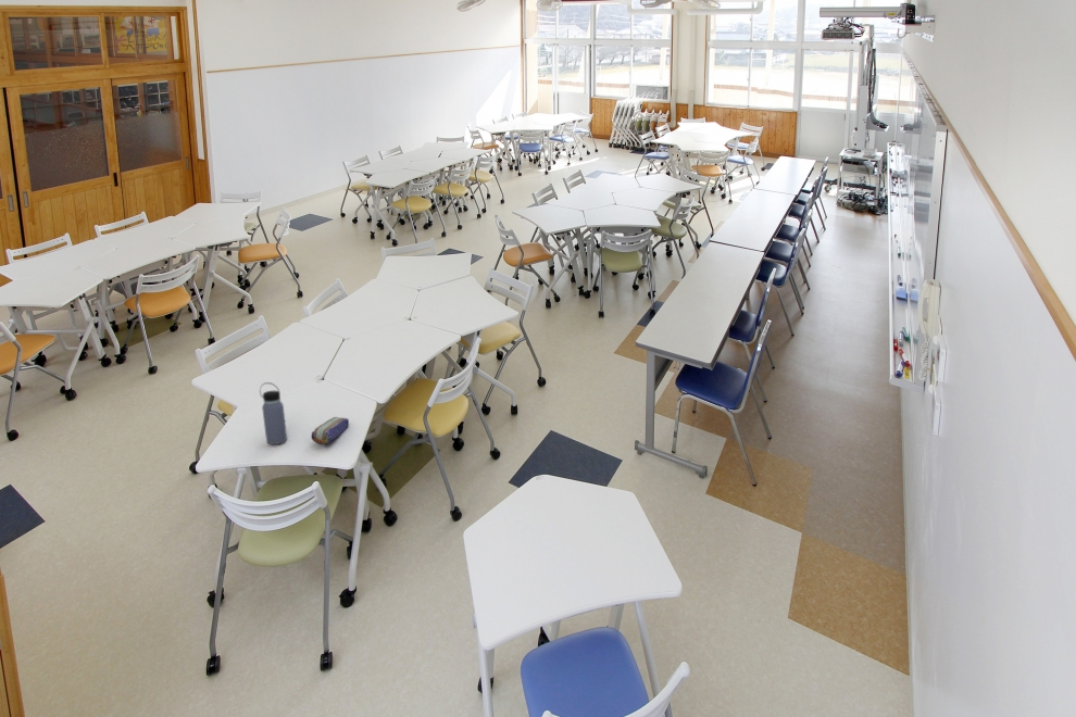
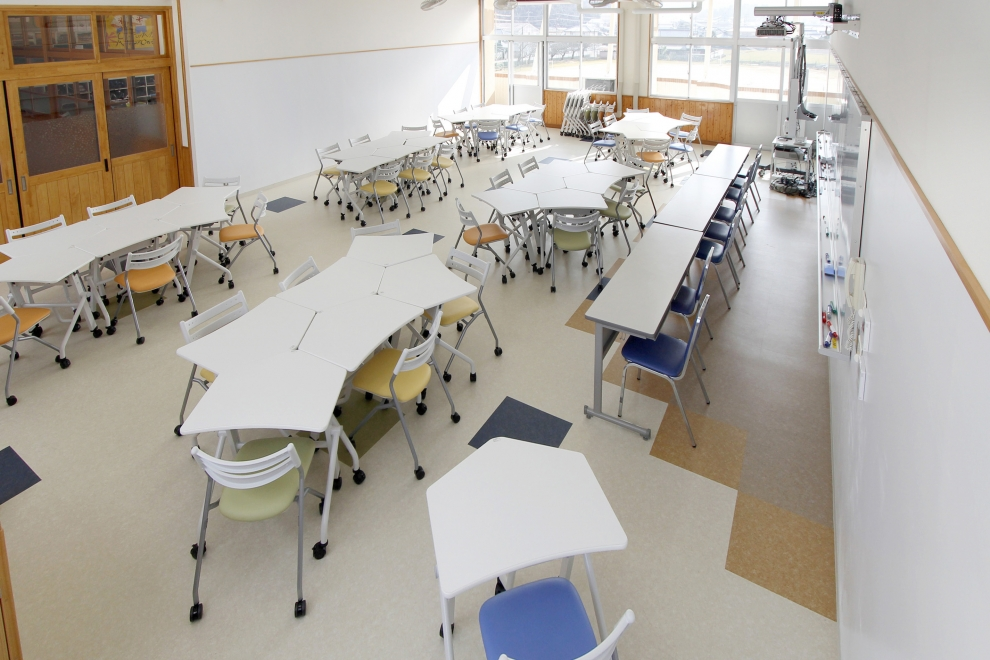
- pencil case [311,416,350,445]
- water bottle [259,381,288,445]
